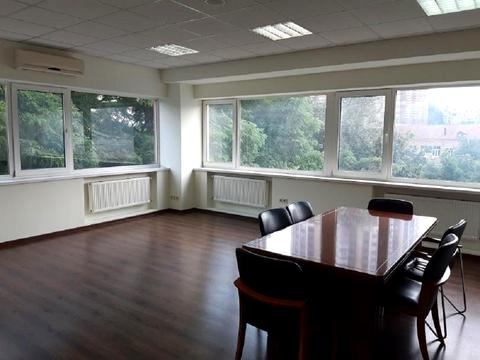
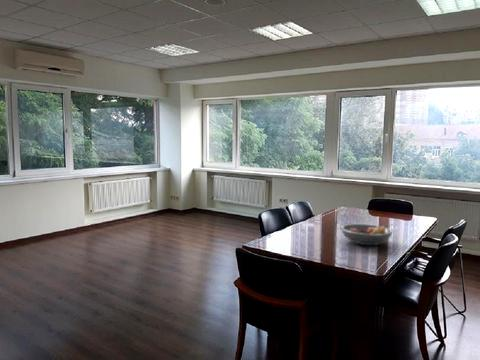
+ fruit bowl [340,223,394,246]
